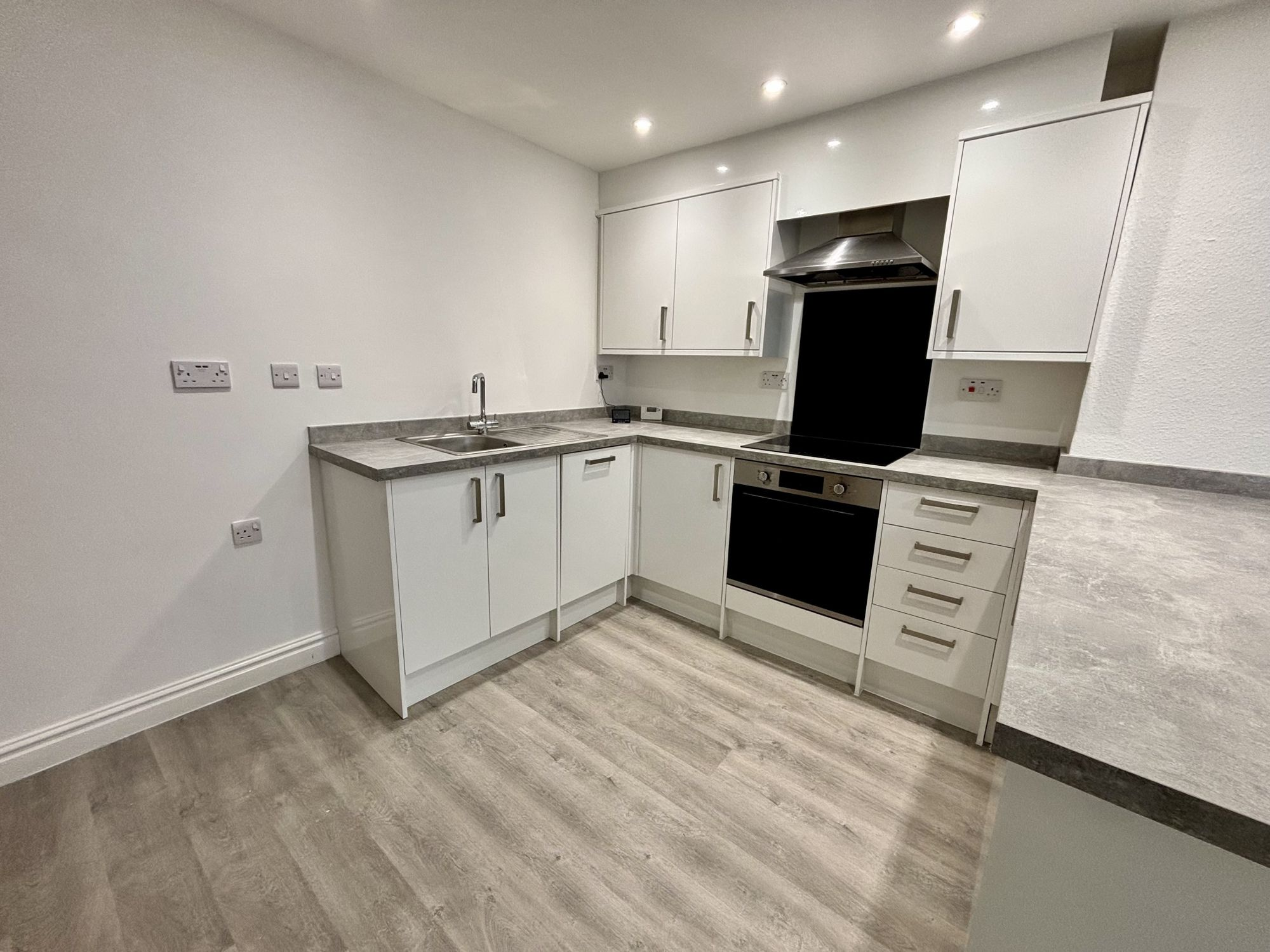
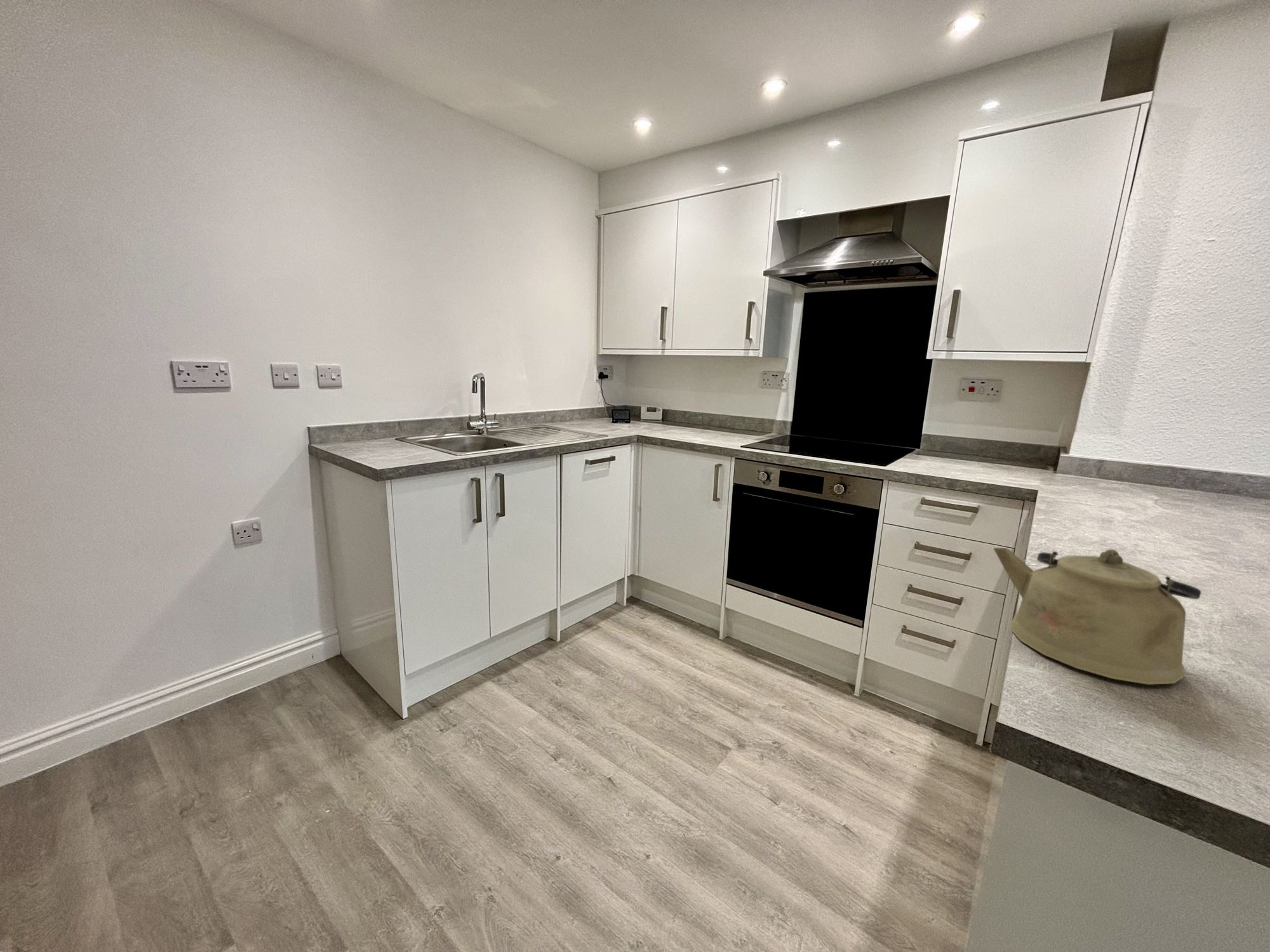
+ kettle [993,547,1202,685]
